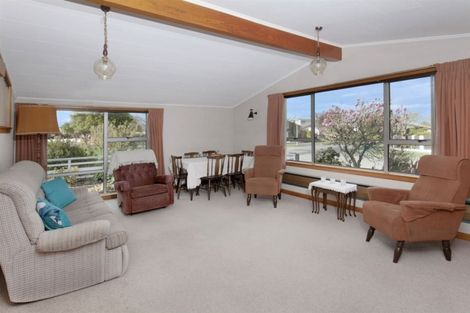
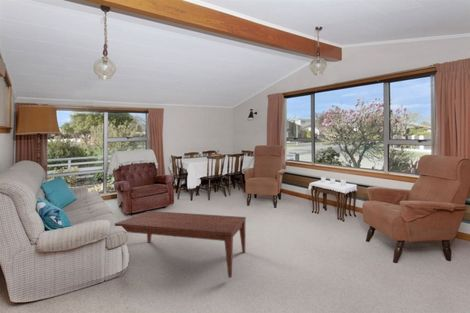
+ coffee table [114,210,247,279]
